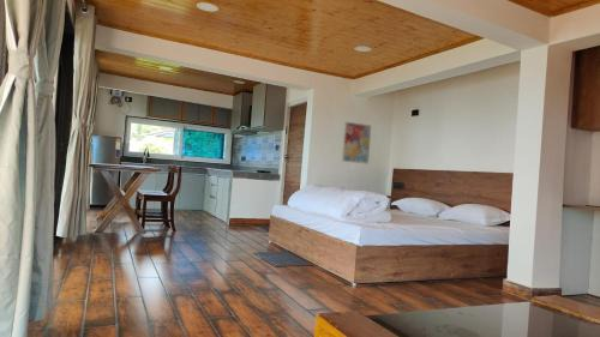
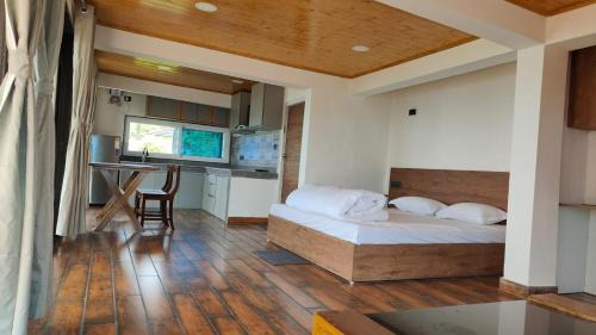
- wall art [341,120,372,166]
